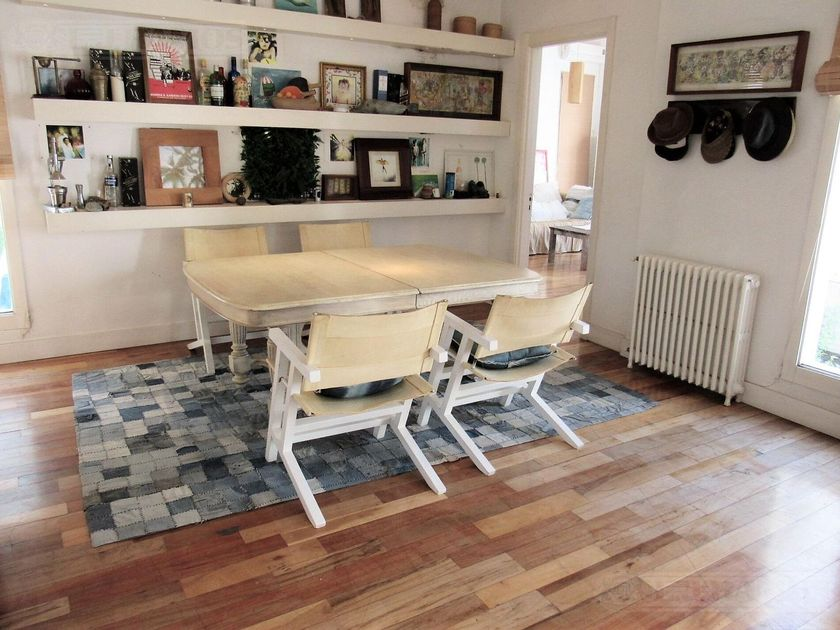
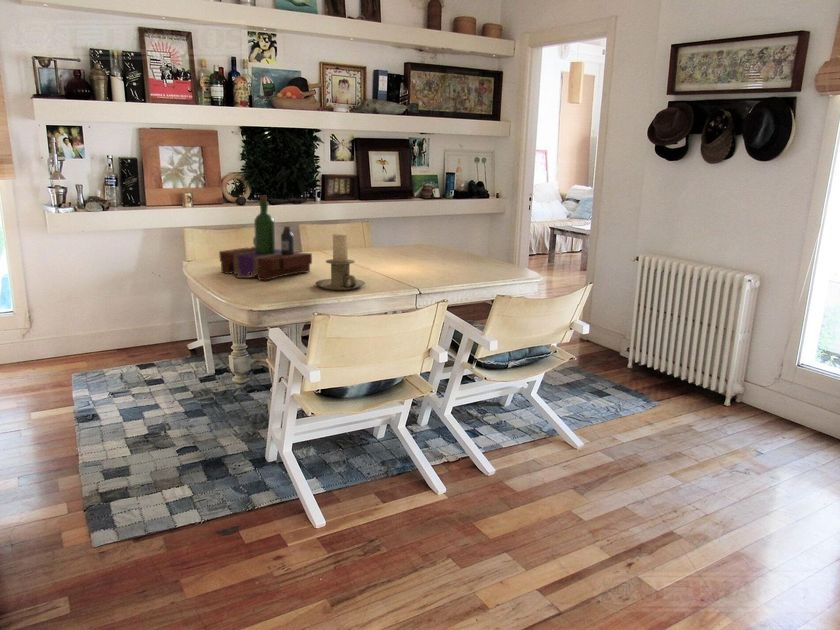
+ candle holder [315,233,366,291]
+ bottle [218,194,313,282]
